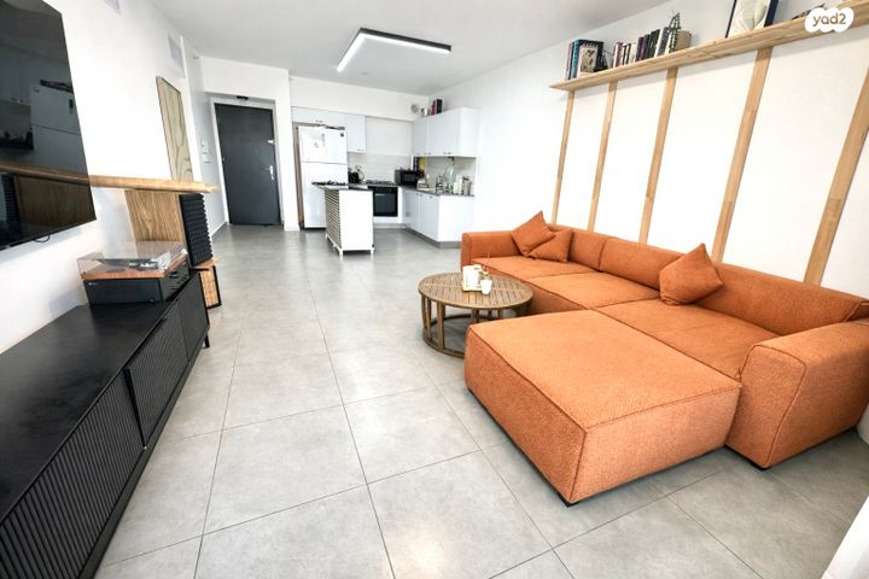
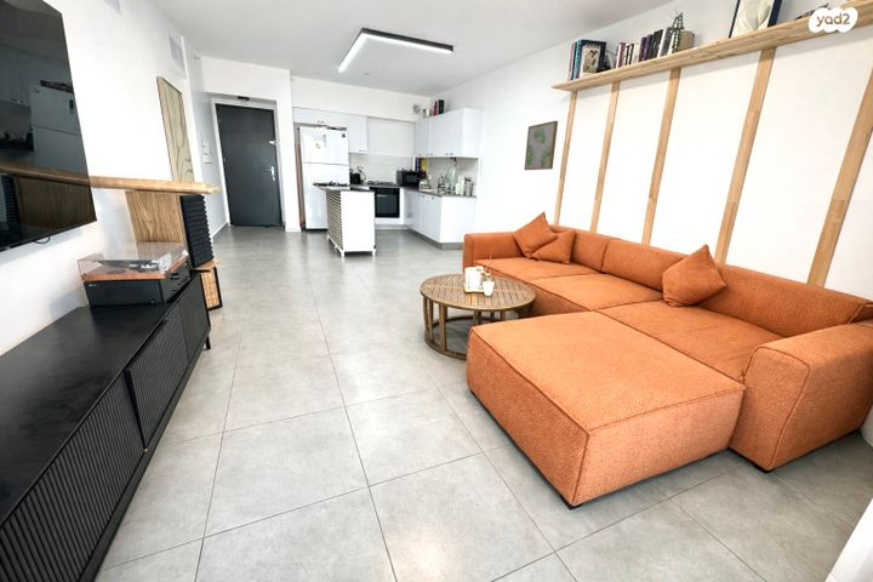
+ wall art [523,120,559,171]
